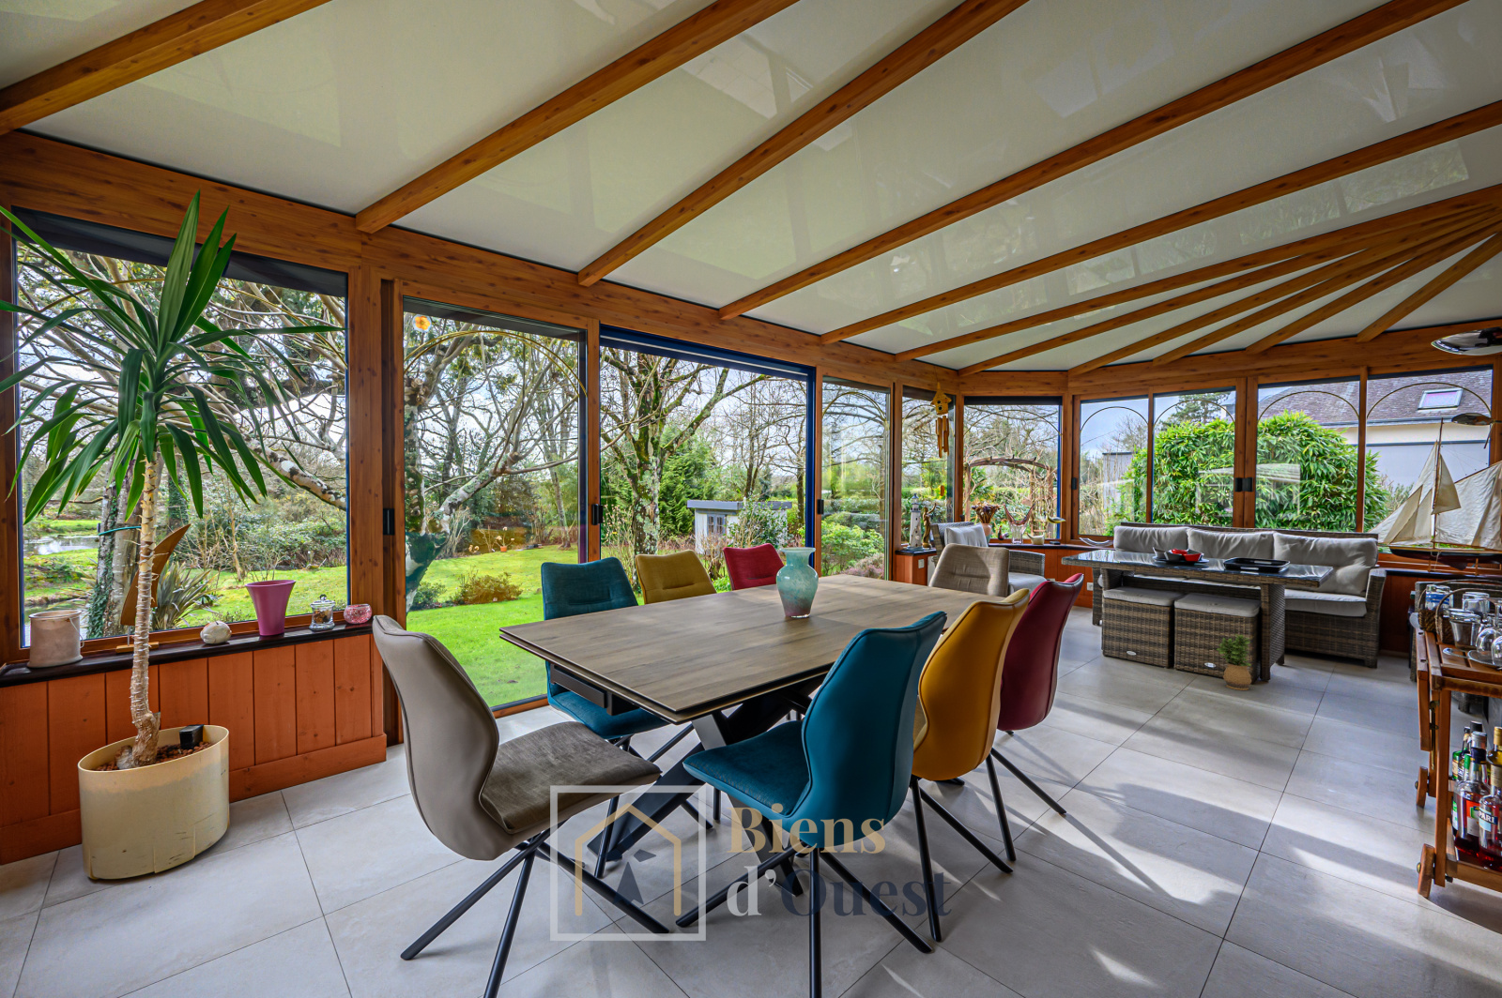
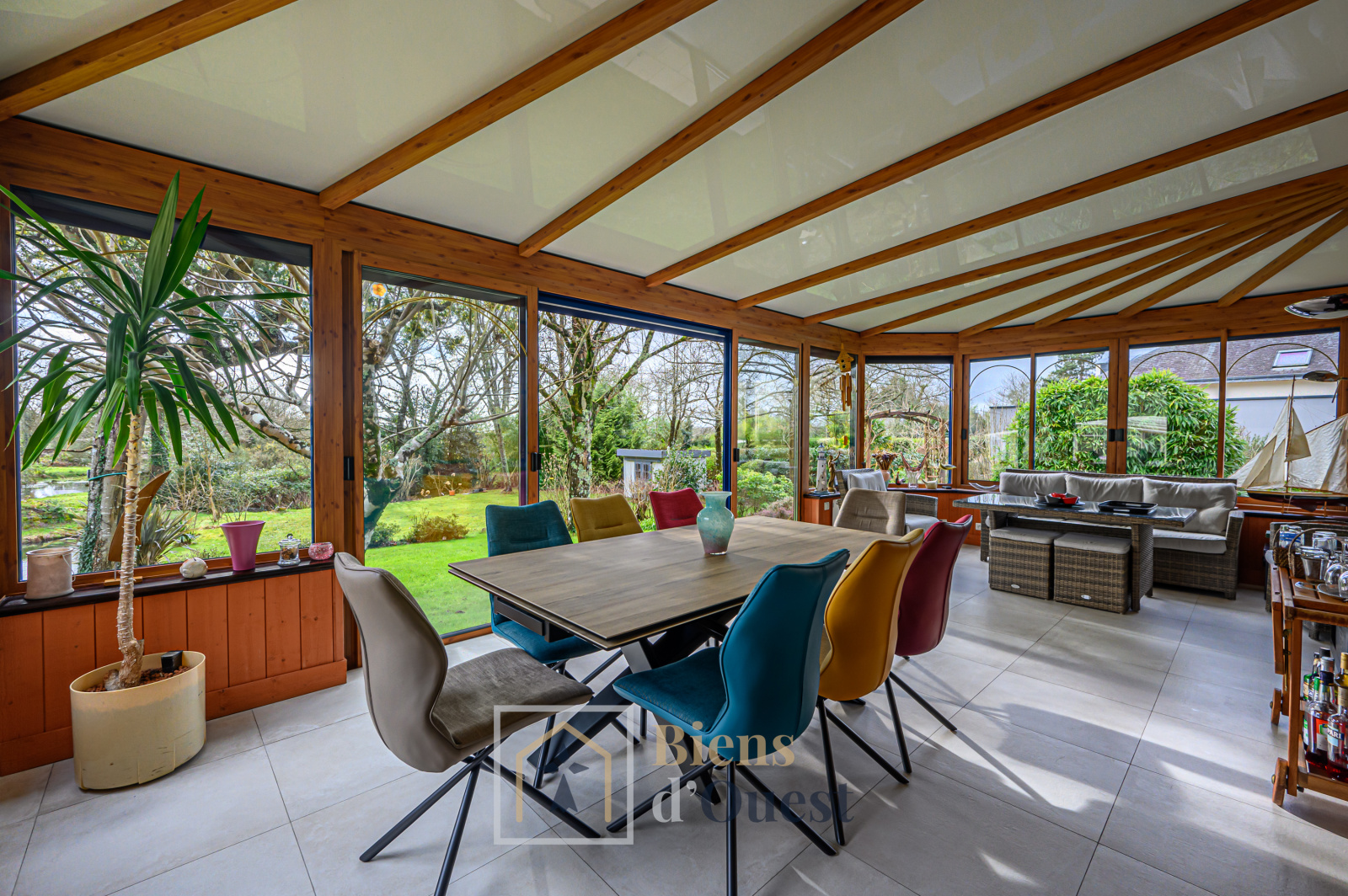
- potted plant [1216,634,1252,692]
